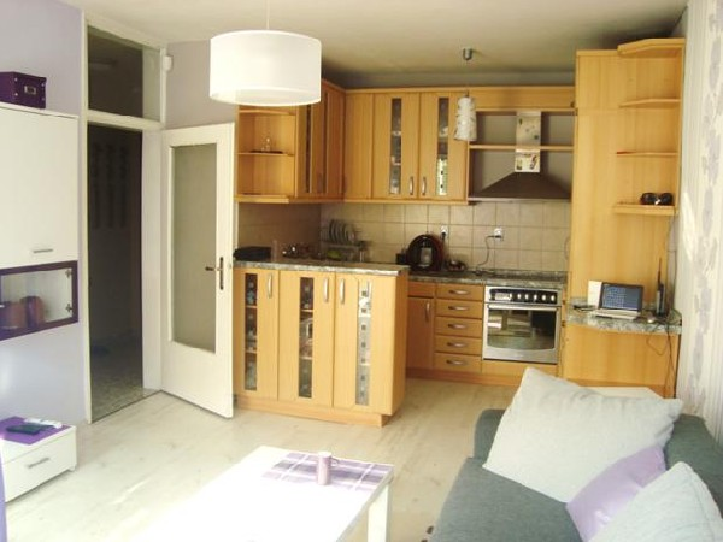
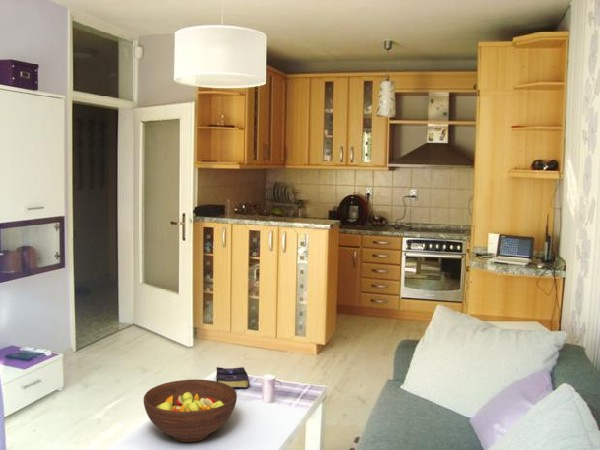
+ book [215,366,250,389]
+ fruit bowl [143,379,238,443]
